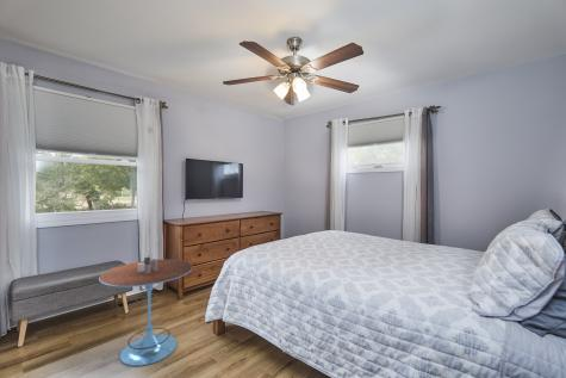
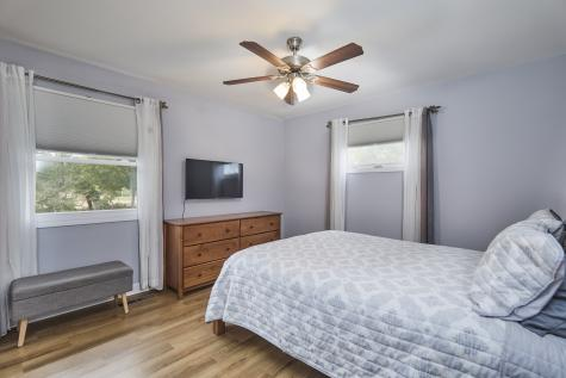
- side table [98,254,194,367]
